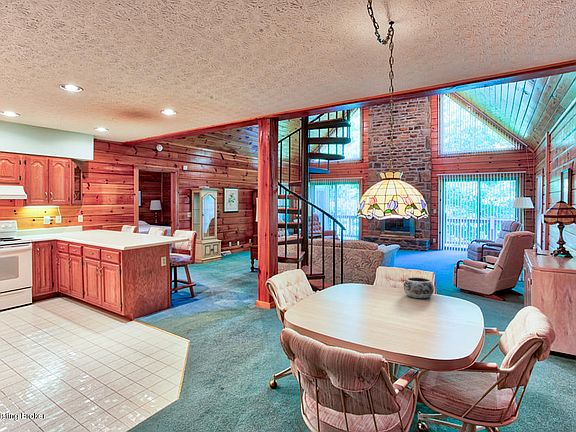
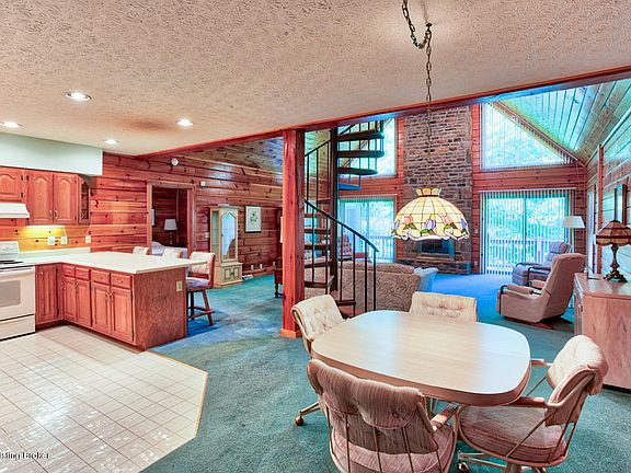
- decorative bowl [403,276,435,300]
